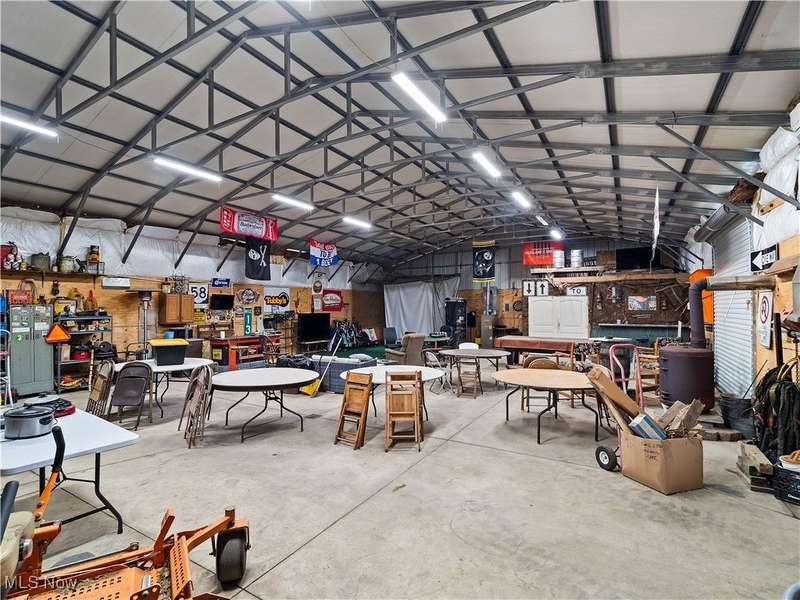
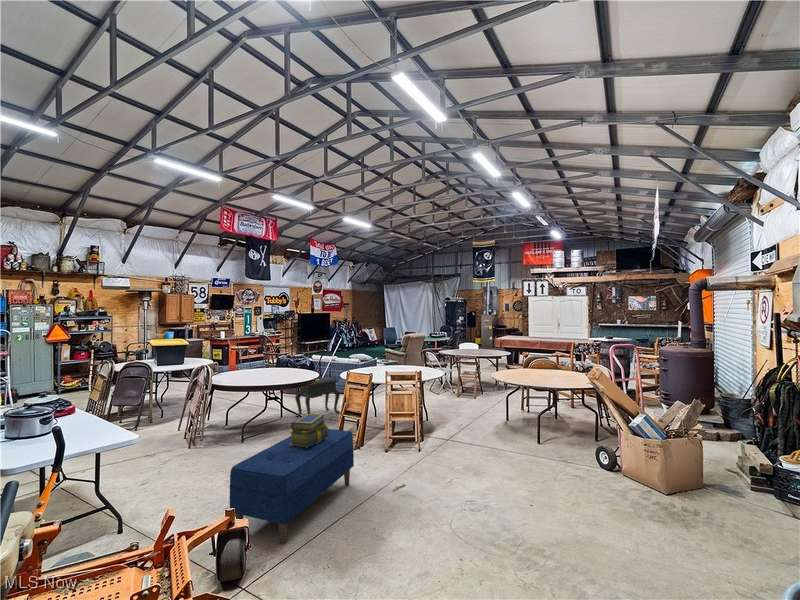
+ bench [228,428,355,545]
+ side table [294,376,341,418]
+ stack of books [288,413,329,448]
